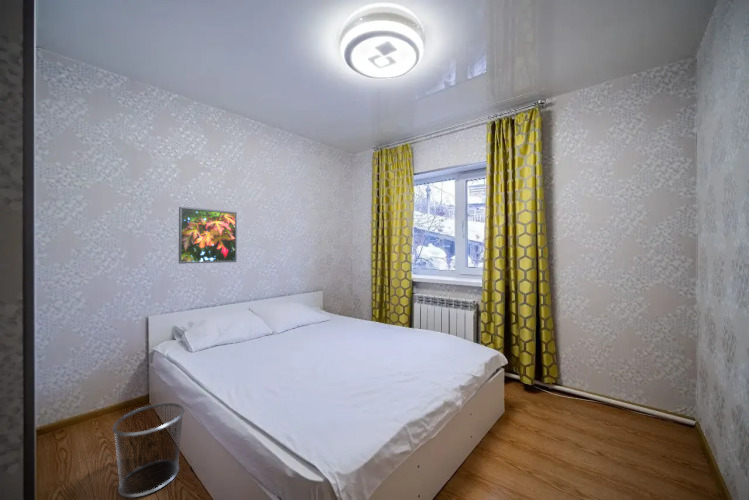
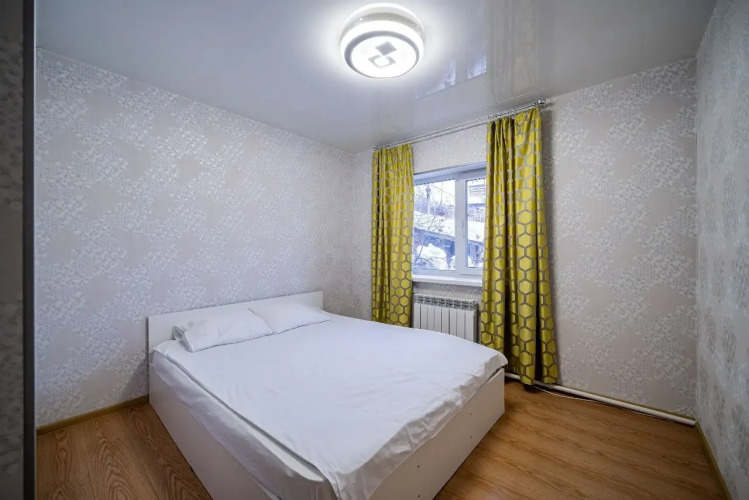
- waste bin [111,402,185,498]
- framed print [178,206,238,265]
